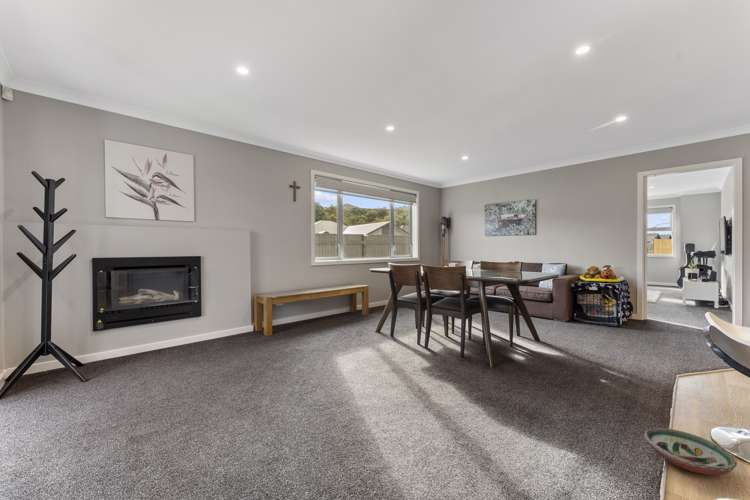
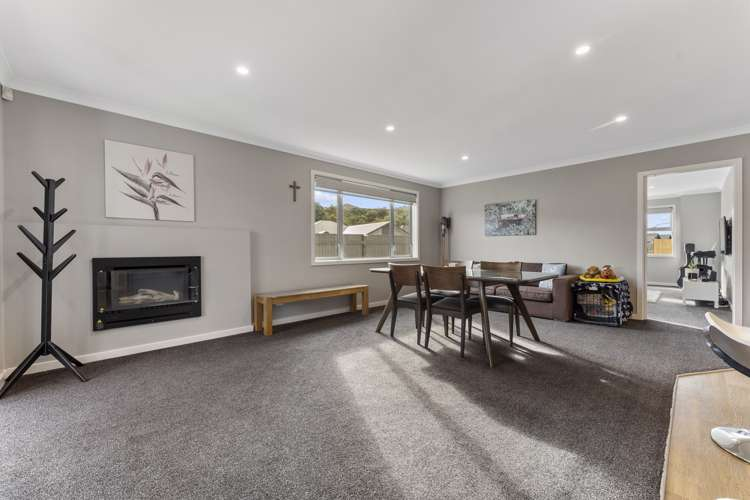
- decorative bowl [643,427,738,476]
